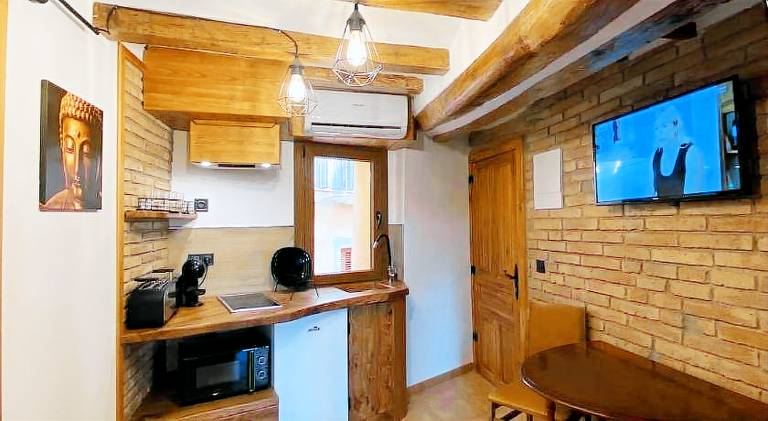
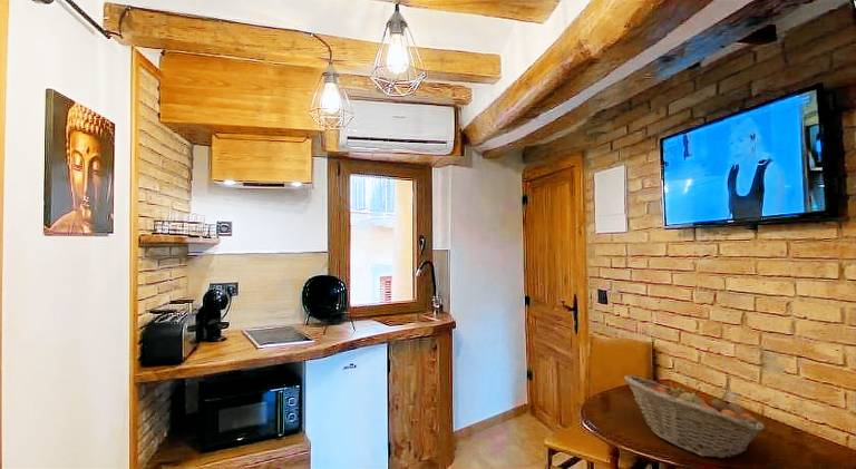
+ fruit basket [622,374,766,459]
